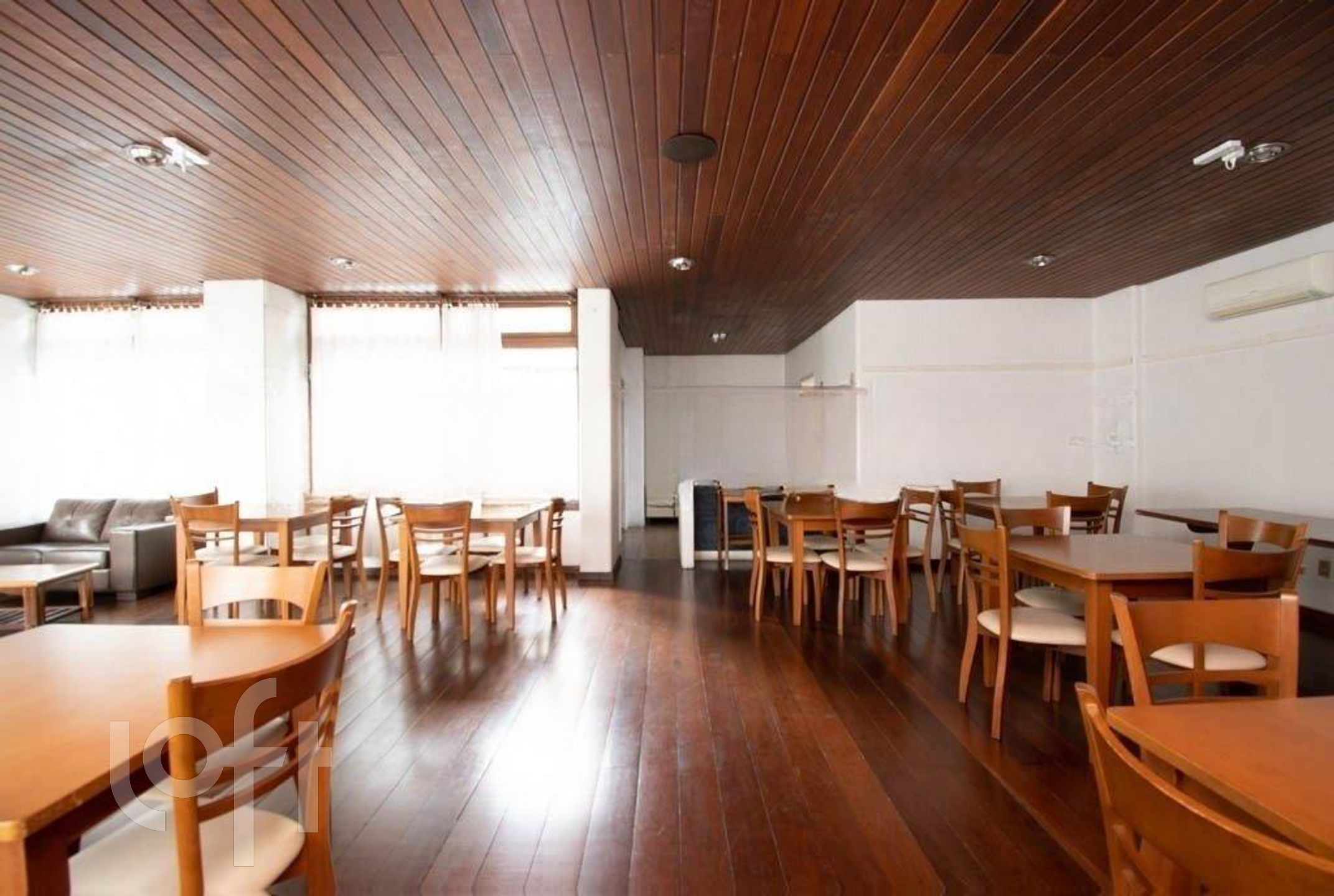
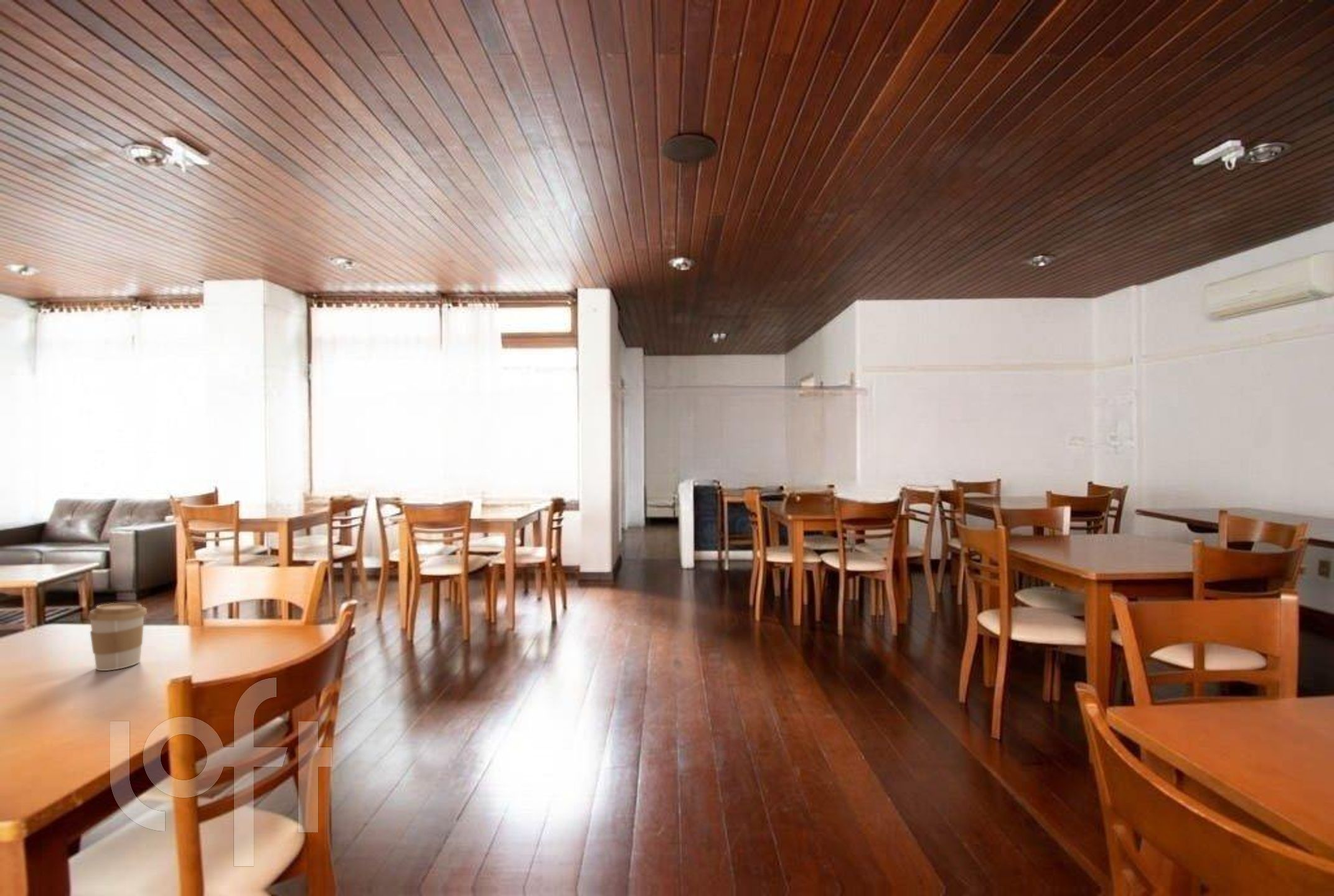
+ coffee cup [87,602,148,671]
